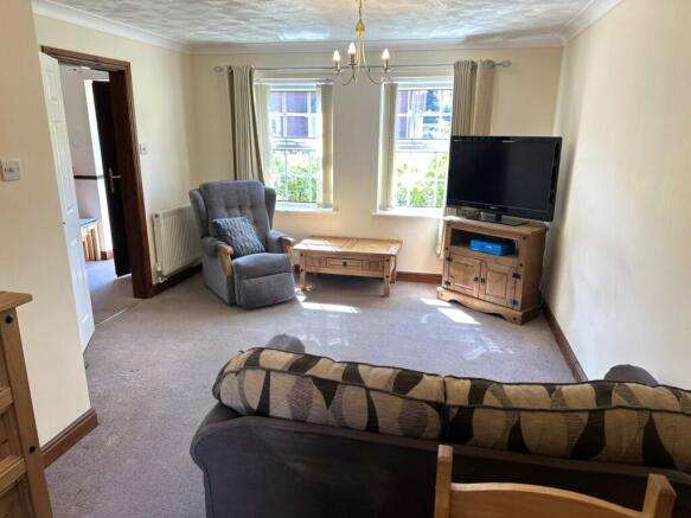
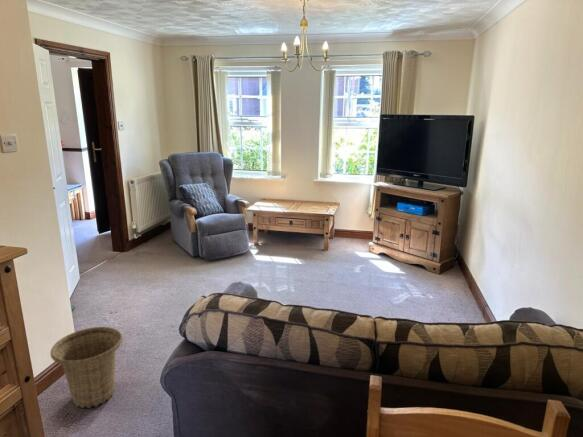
+ basket [49,326,124,409]
